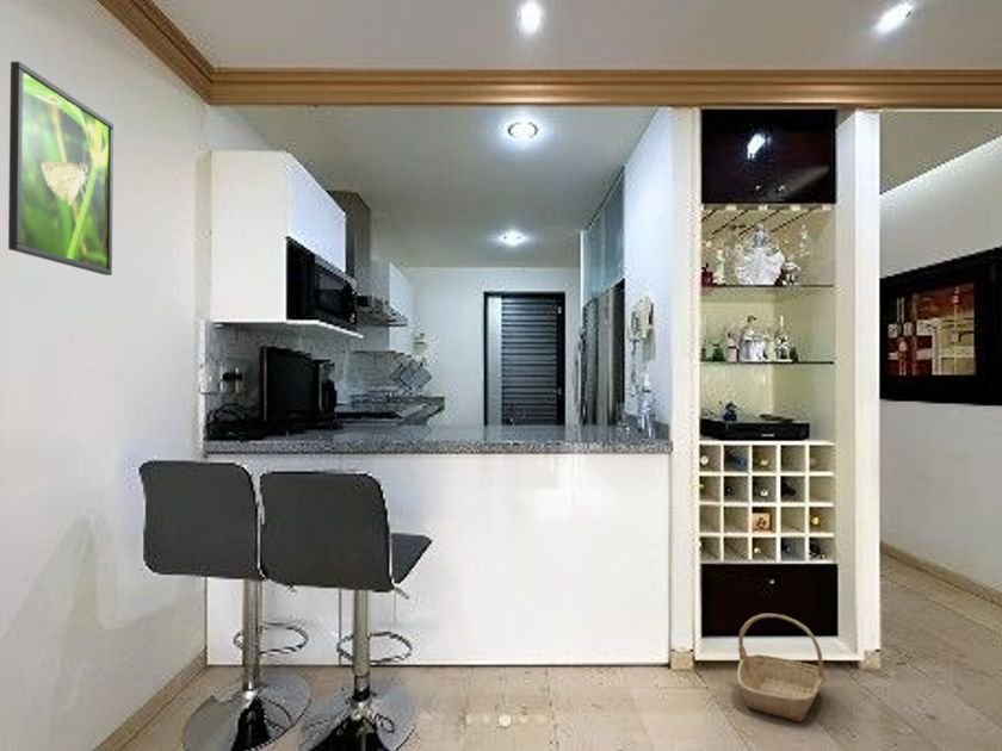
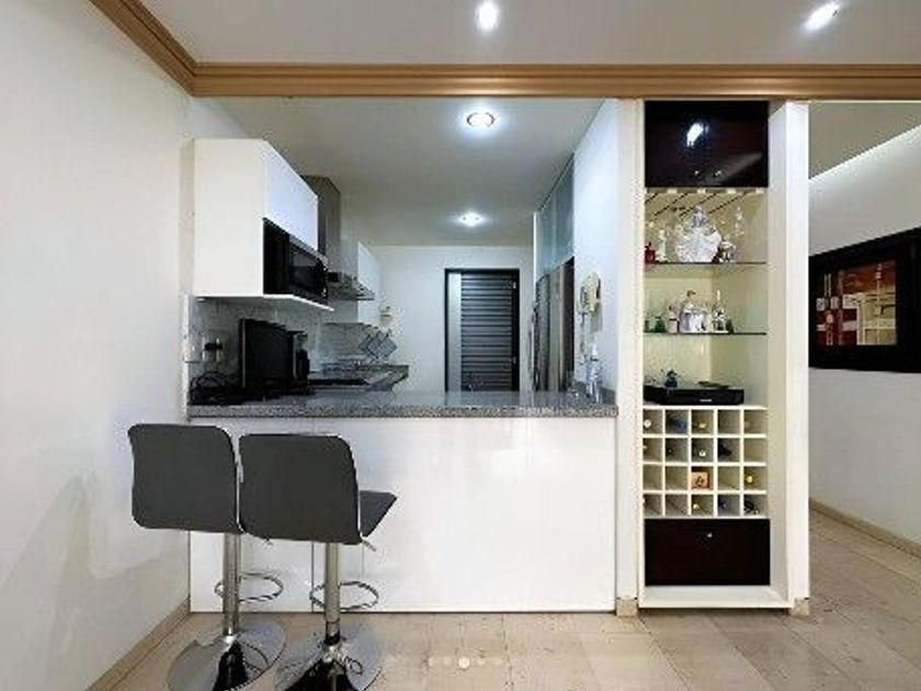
- basket [736,613,827,724]
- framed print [7,61,115,277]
